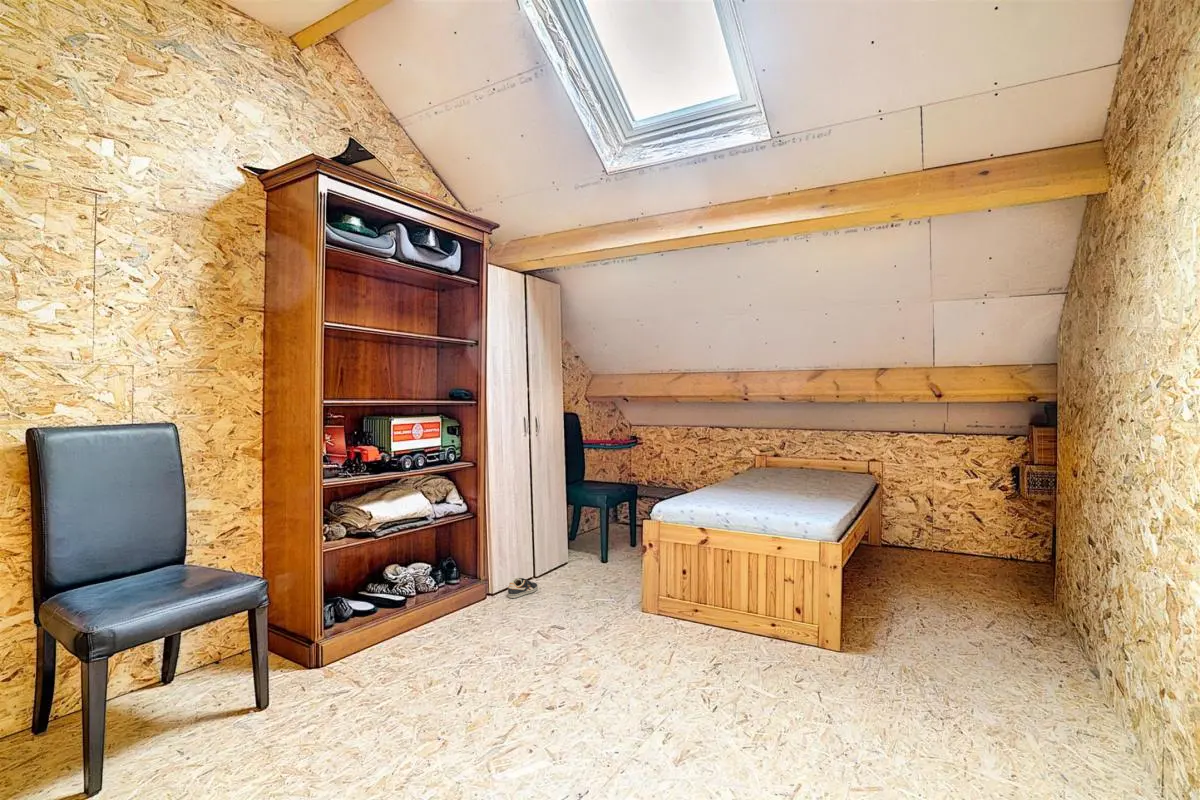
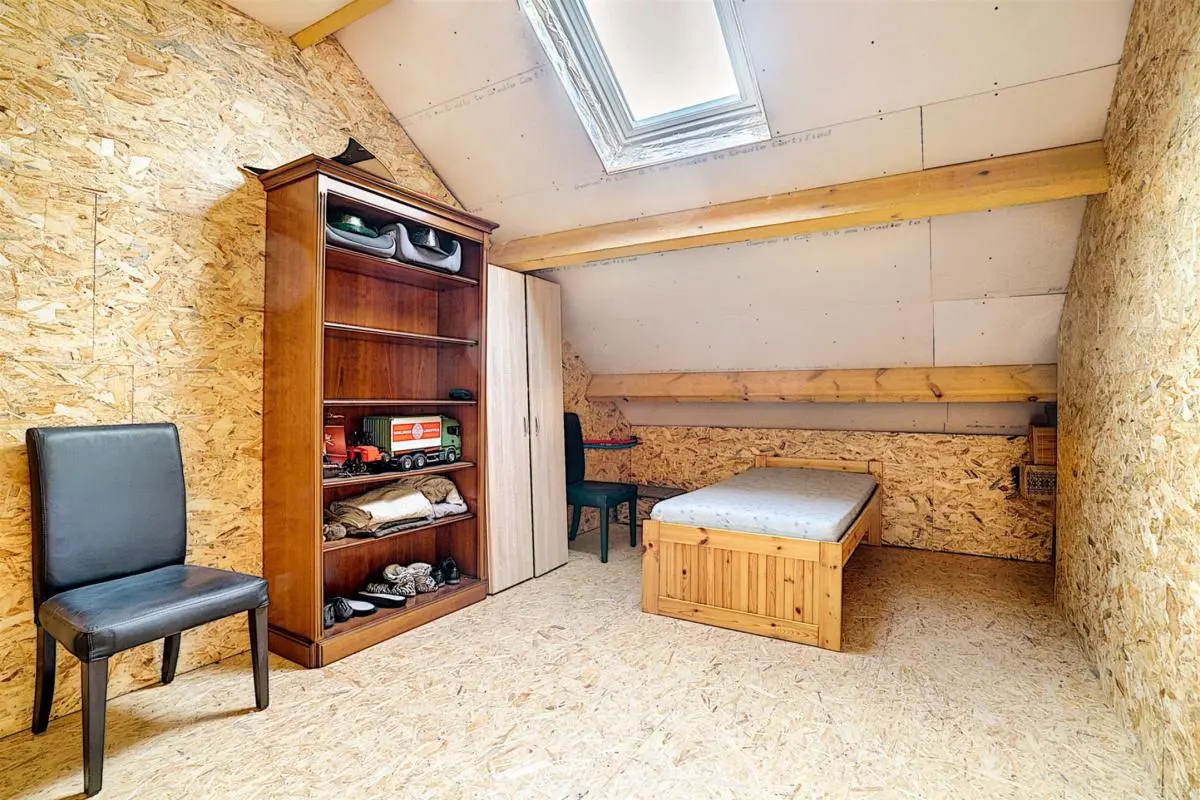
- sneaker [507,577,539,599]
